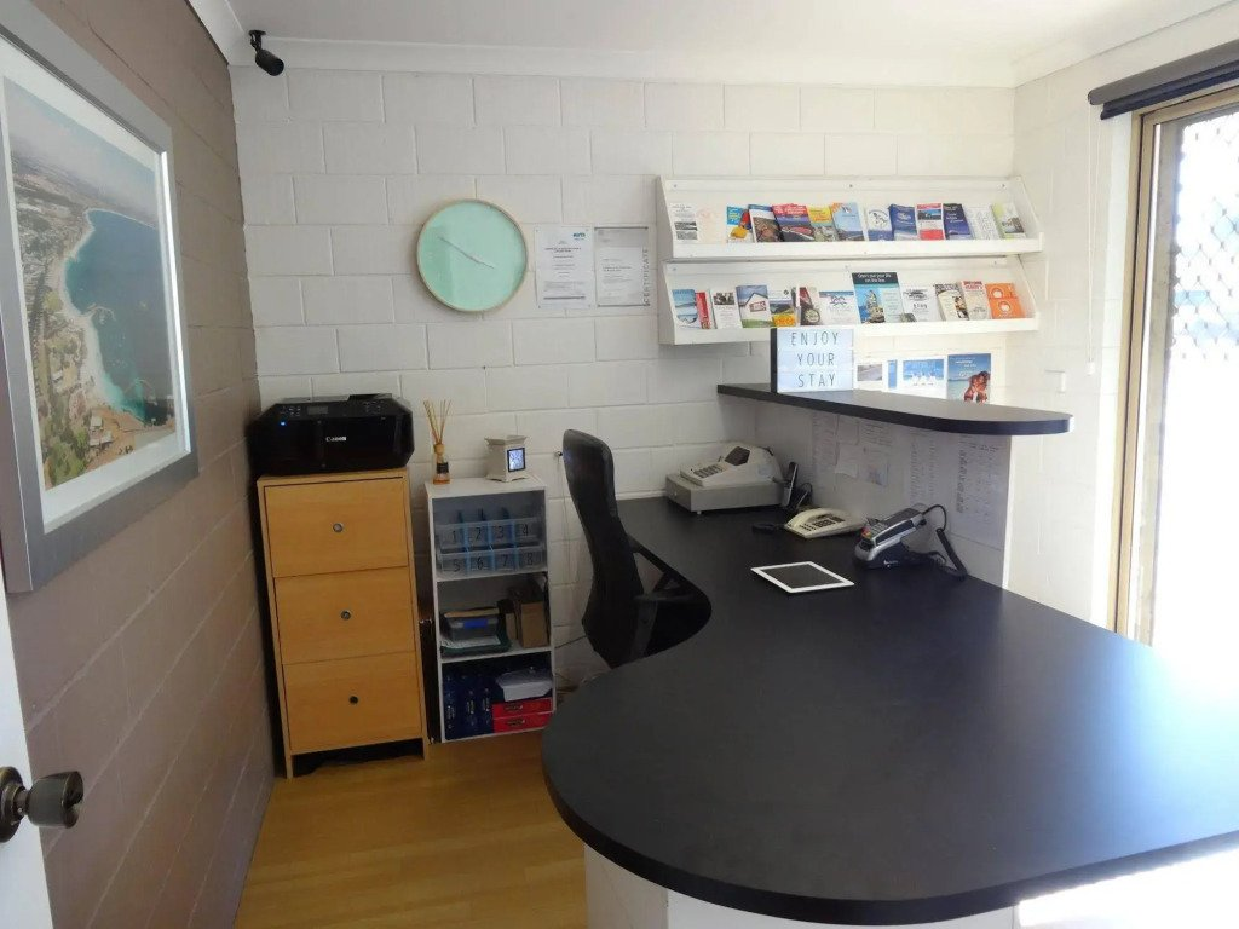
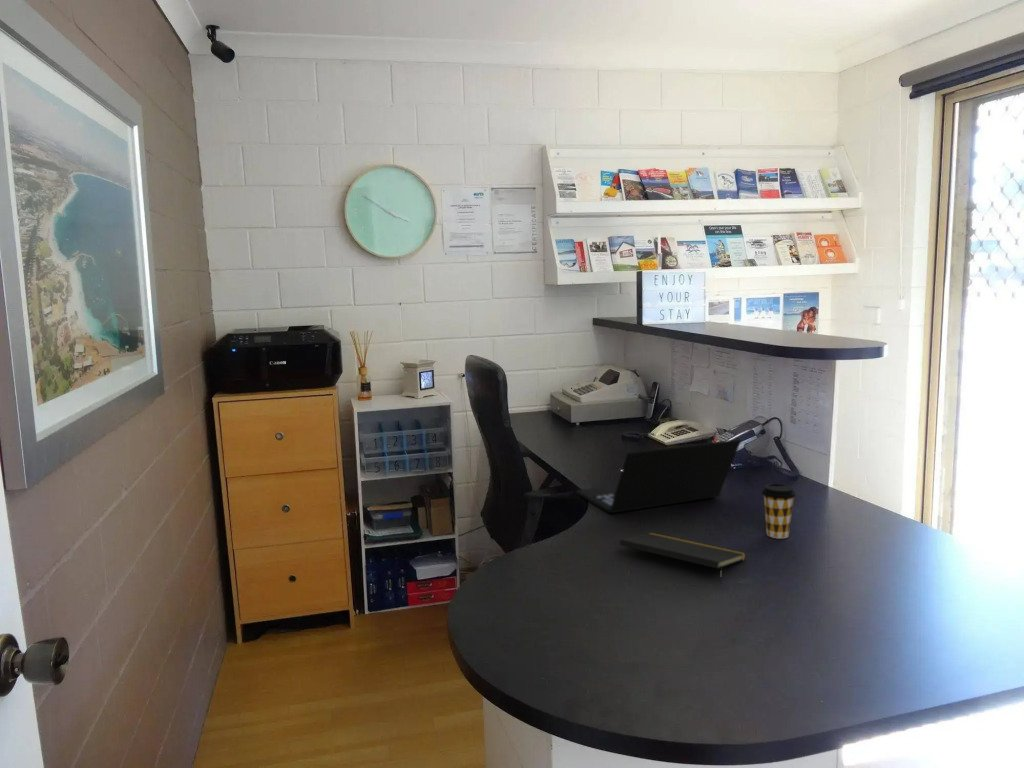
+ coffee cup [761,483,797,539]
+ notepad [619,532,747,585]
+ laptop [575,438,742,514]
